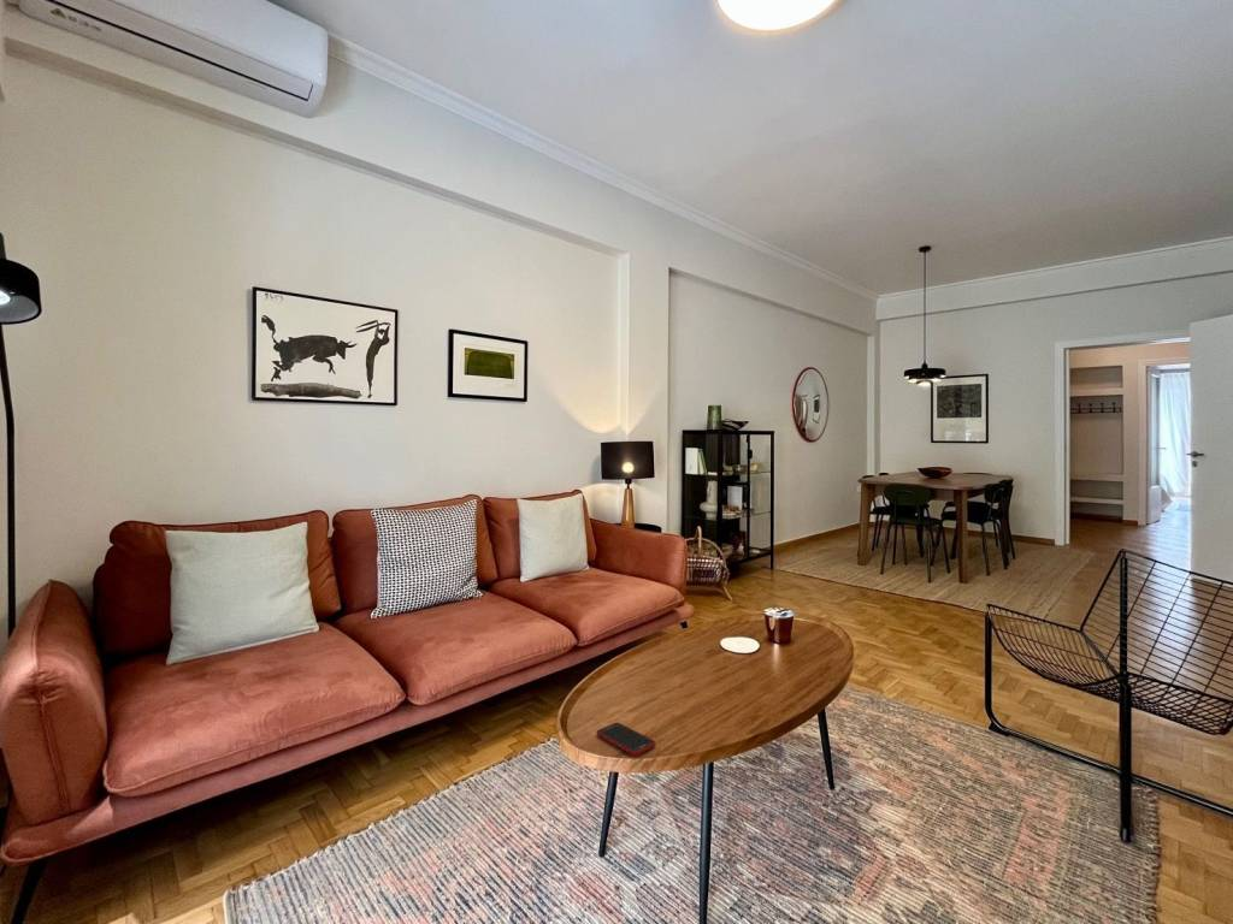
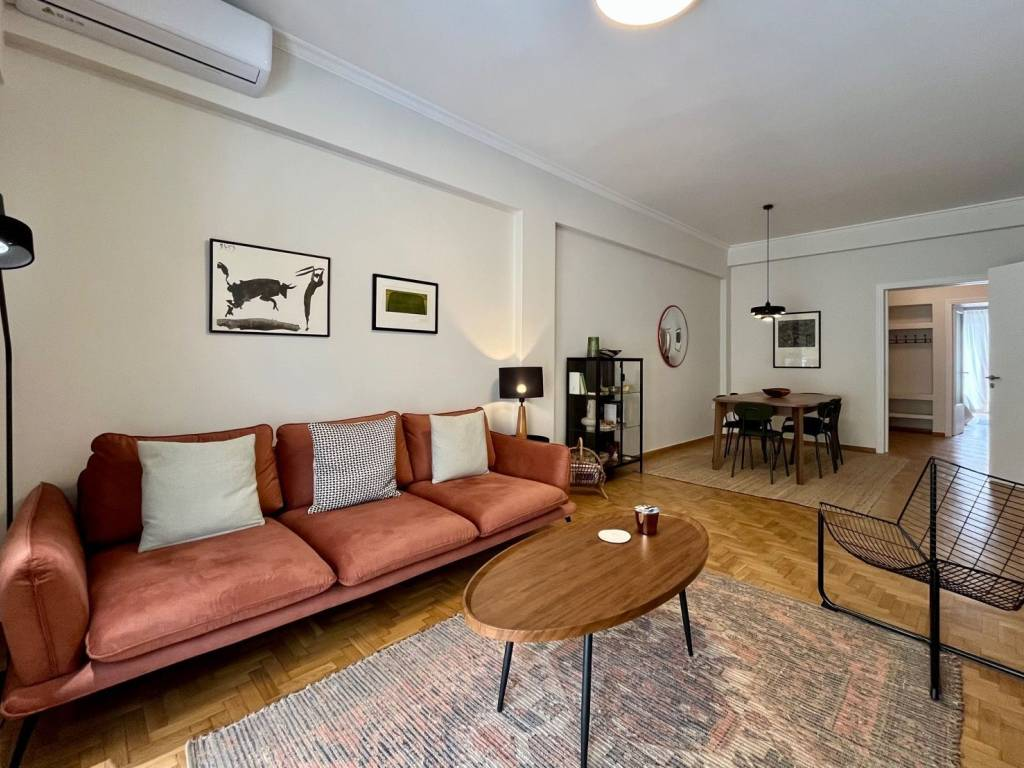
- cell phone [595,721,656,757]
